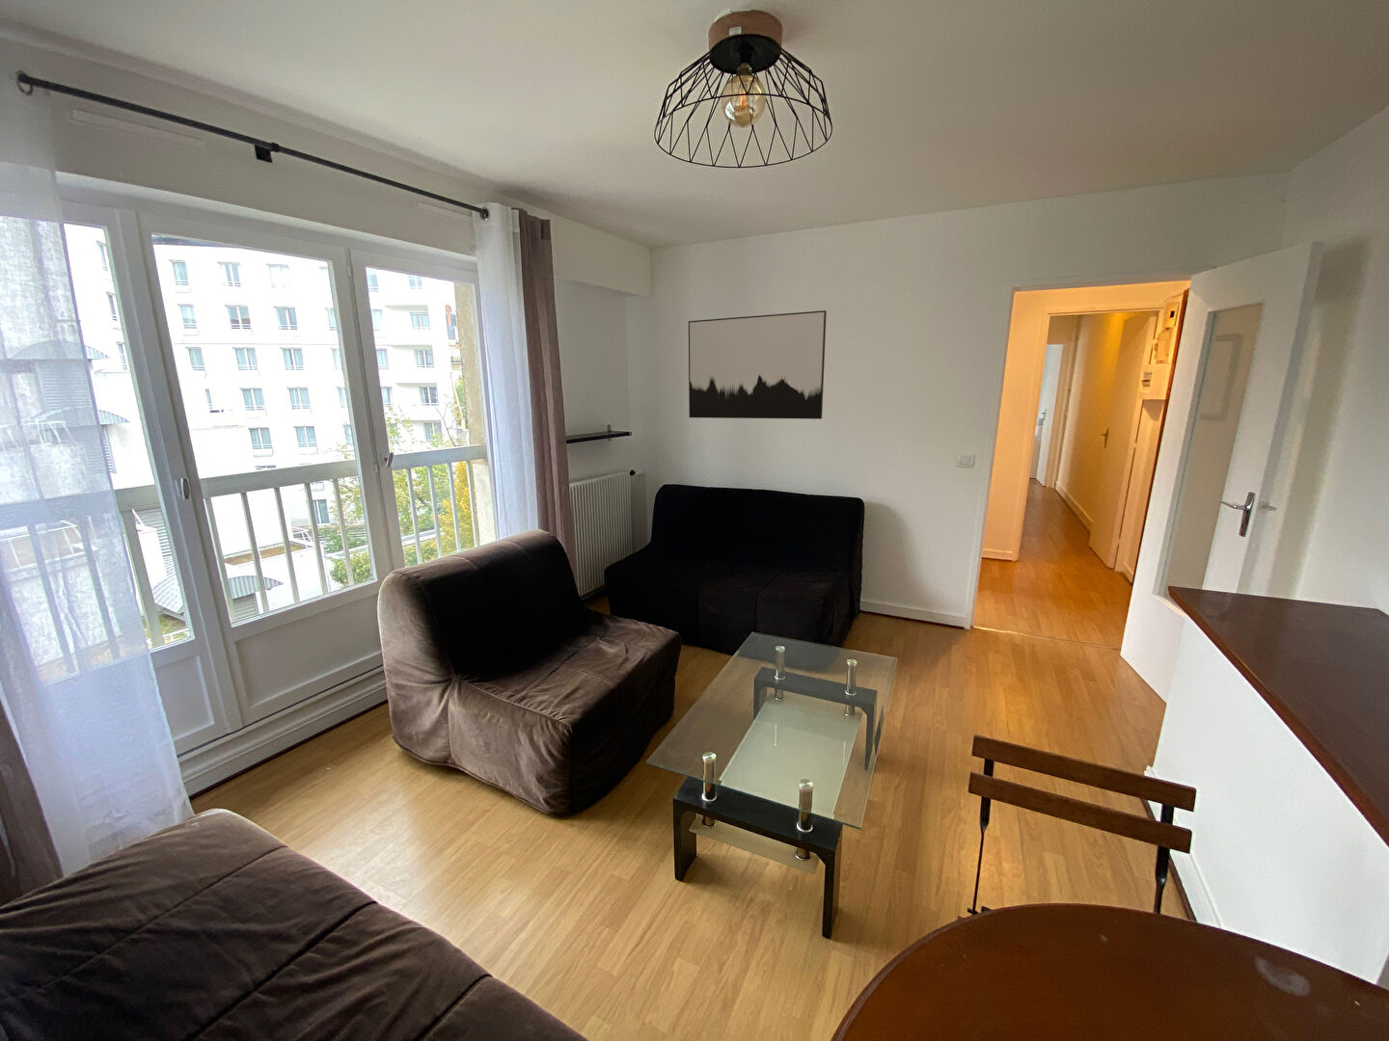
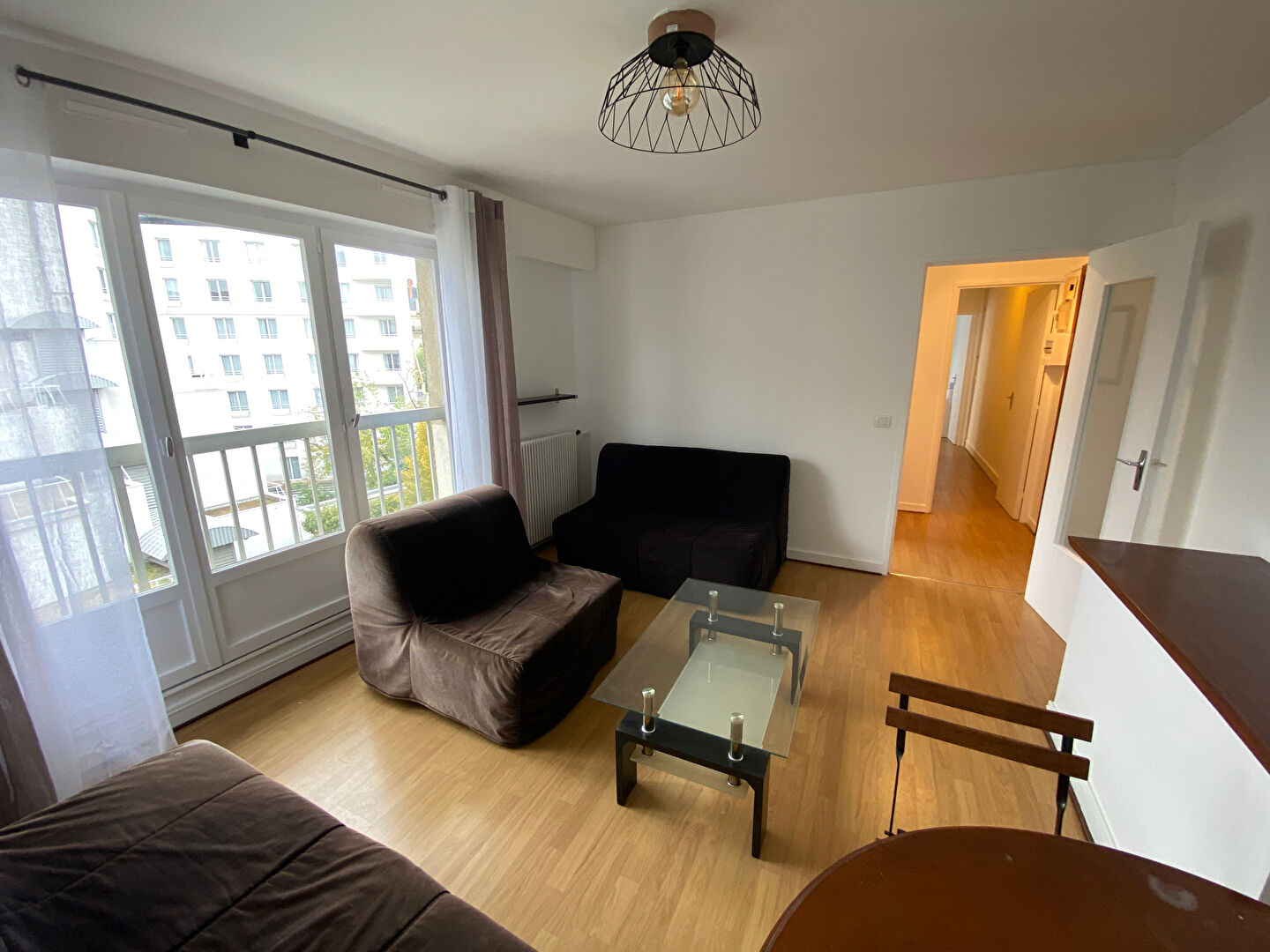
- wall art [688,309,828,420]
